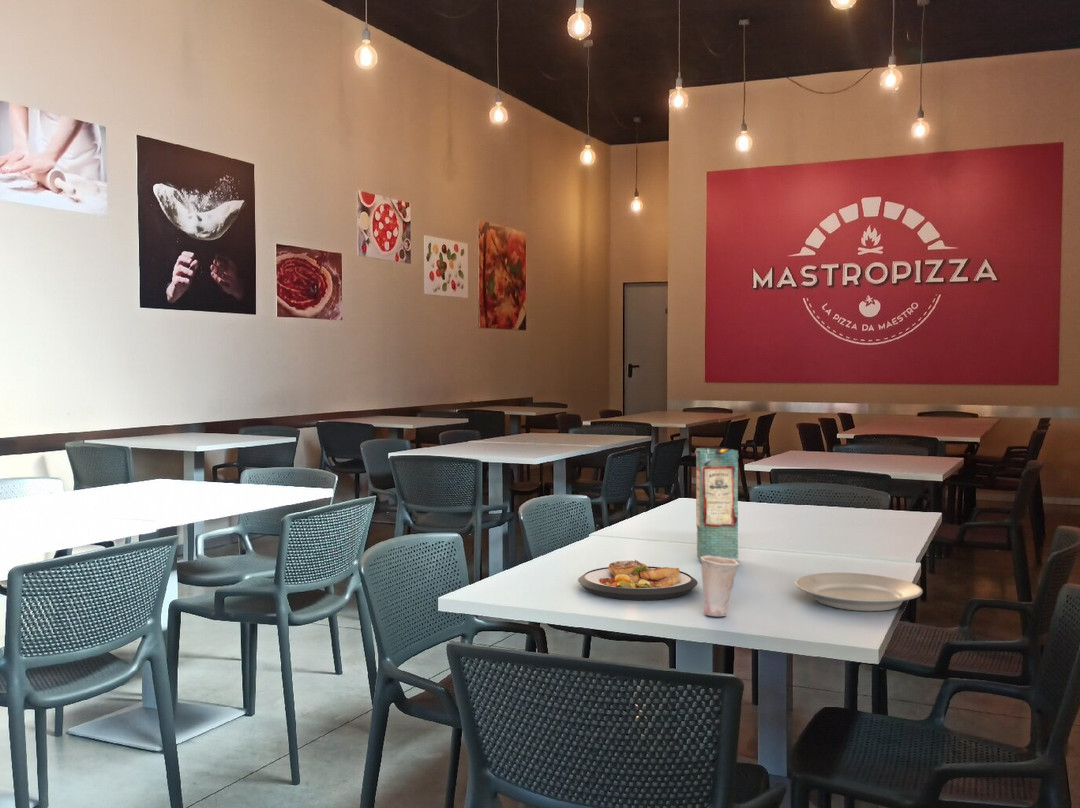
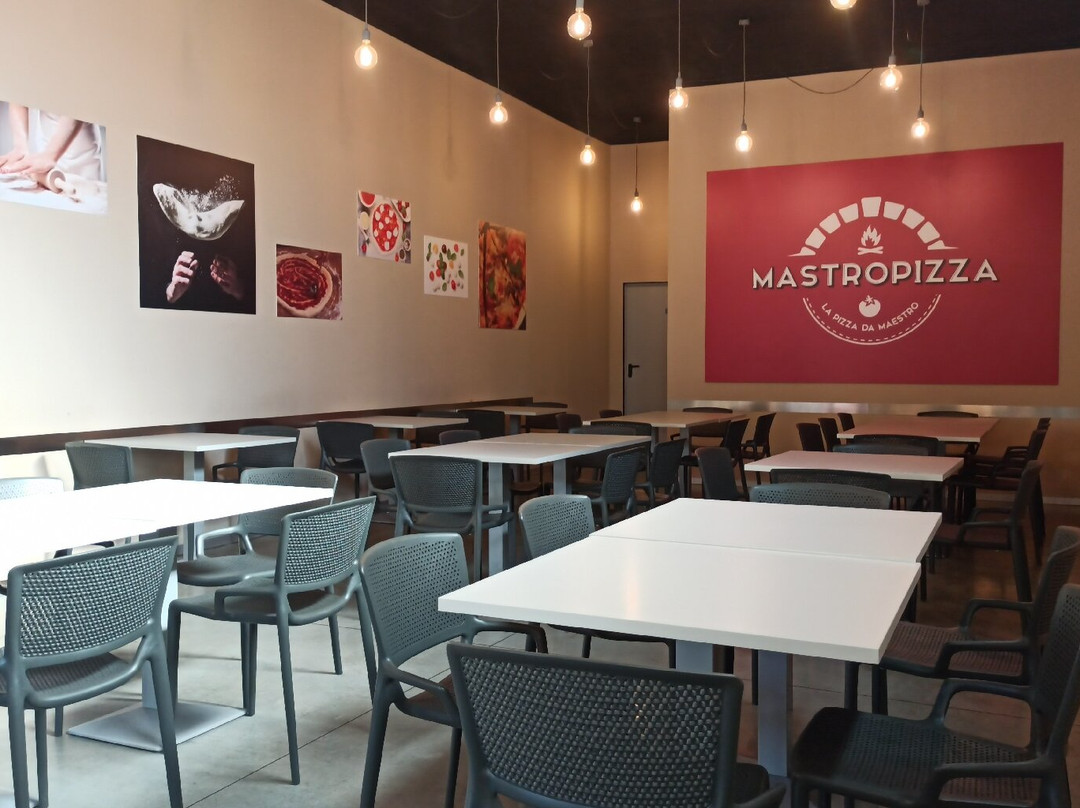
- cup [700,556,740,618]
- plate [577,559,699,601]
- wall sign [695,447,739,564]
- plate [794,572,924,612]
